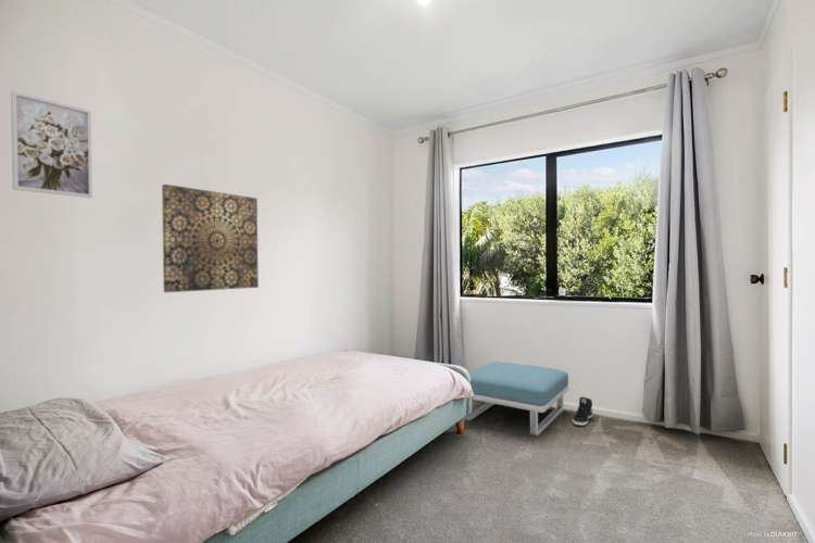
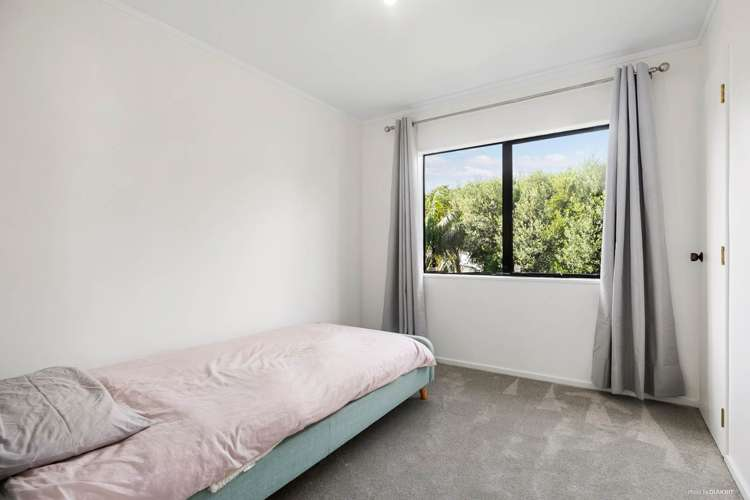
- sneaker [572,395,593,427]
- wall art [161,184,260,293]
- footstool [464,361,569,437]
- wall art [10,90,93,199]
